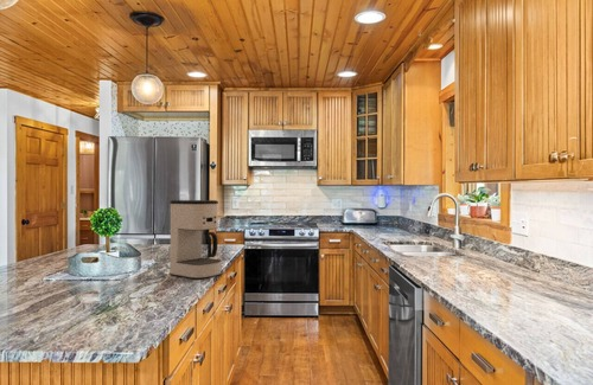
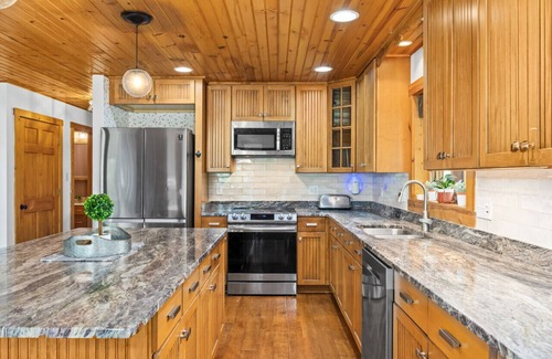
- coffee maker [168,199,222,280]
